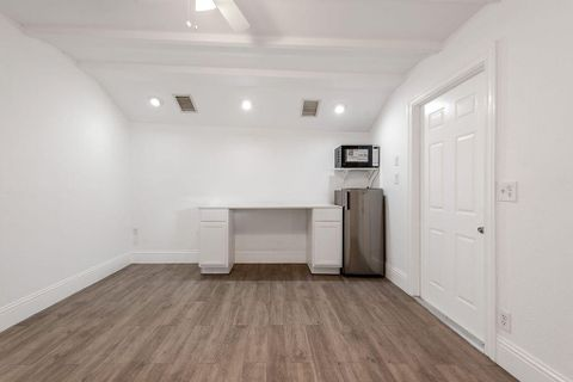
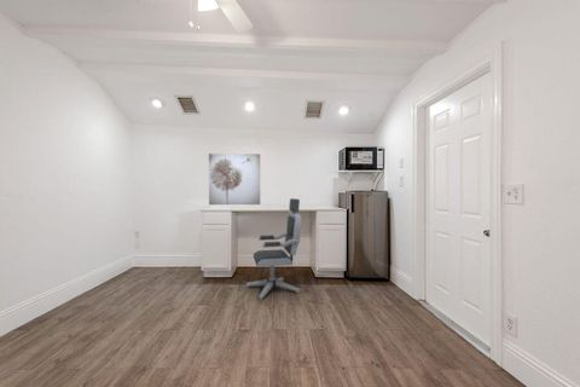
+ office chair [244,197,302,301]
+ wall art [208,152,261,206]
